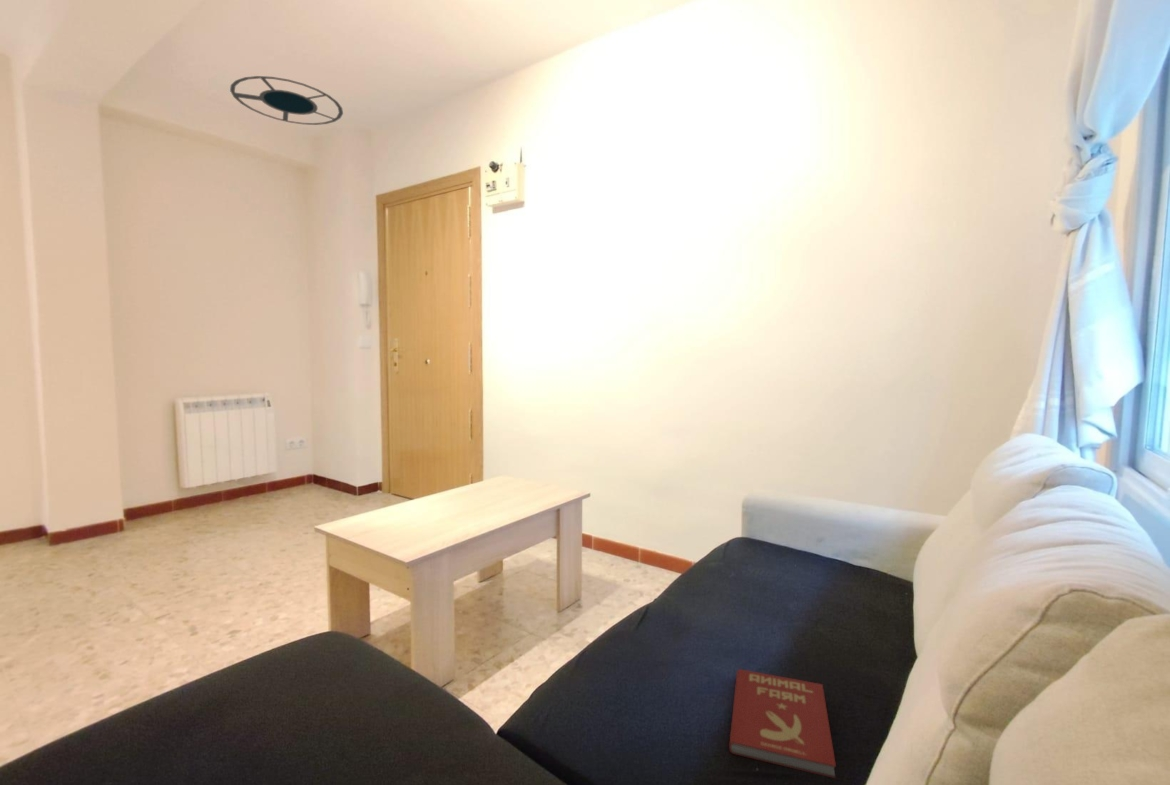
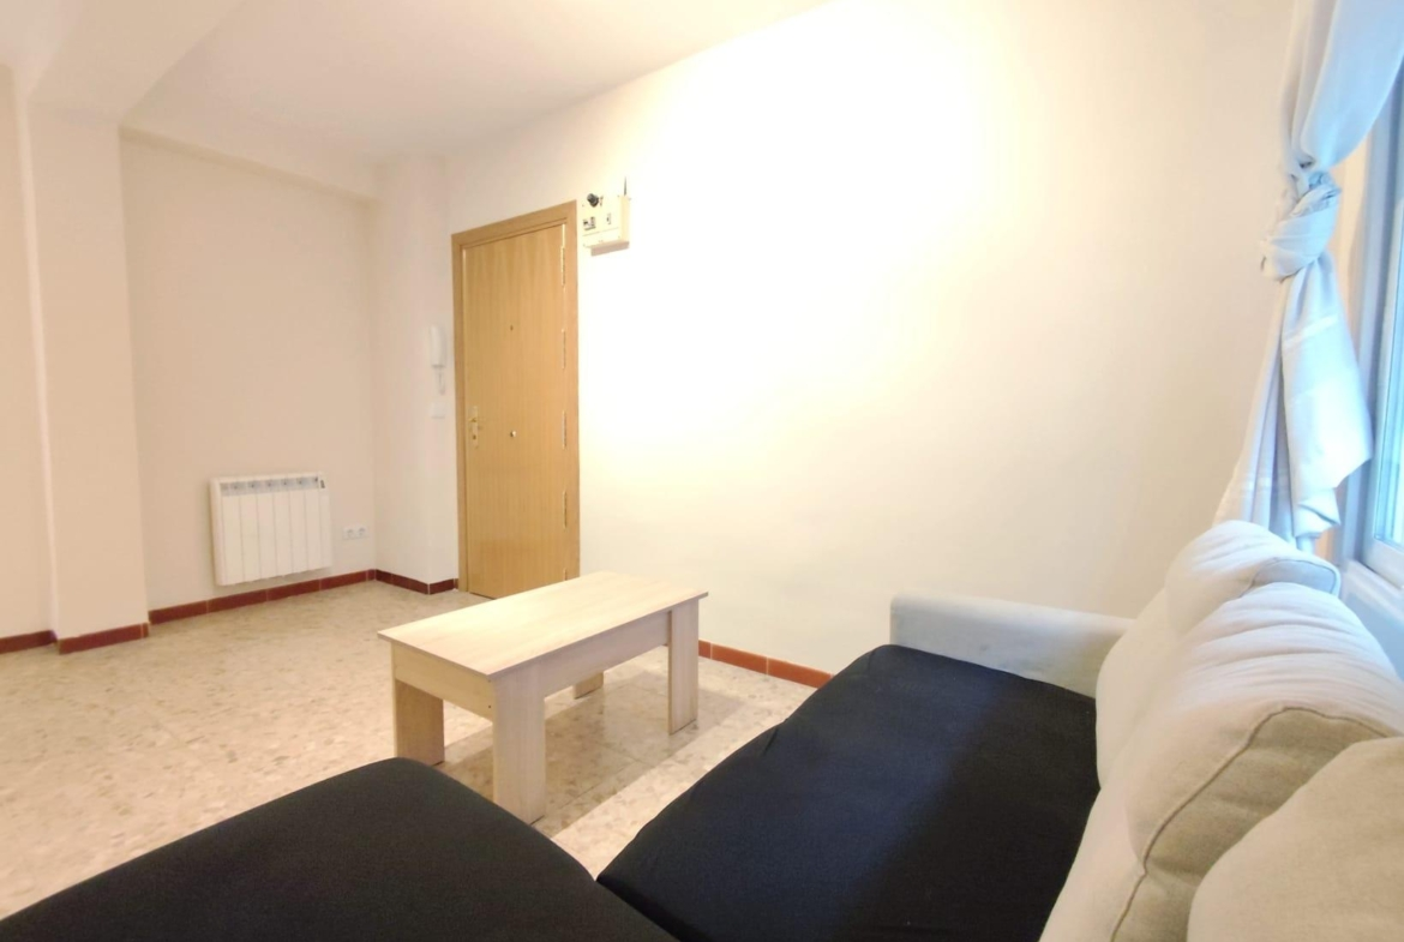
- ceiling lamp [229,75,344,126]
- book [728,668,837,779]
